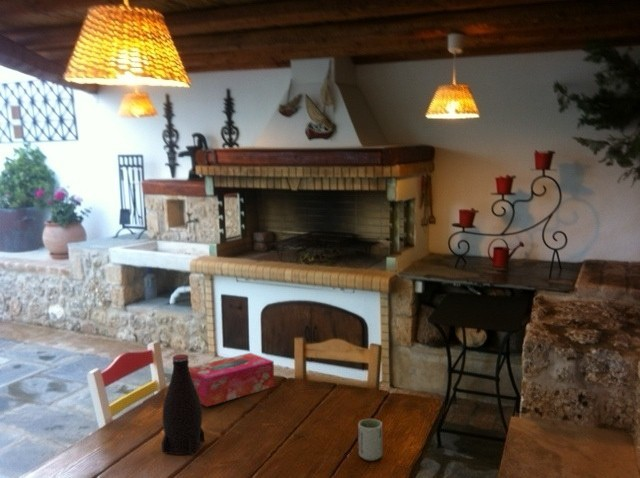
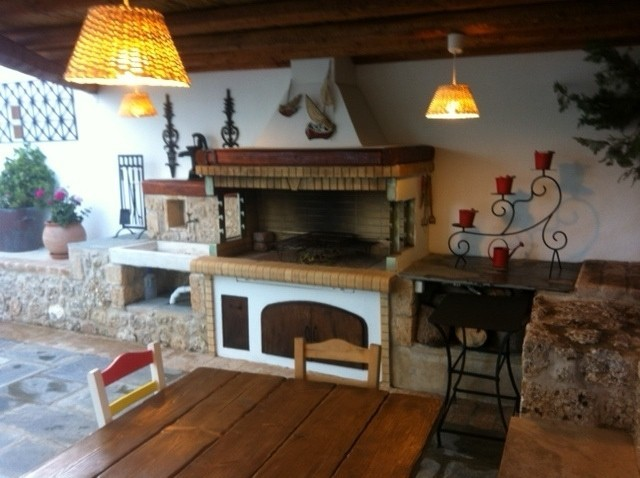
- tissue box [189,352,275,408]
- cup [357,418,383,462]
- bottle [161,353,205,456]
